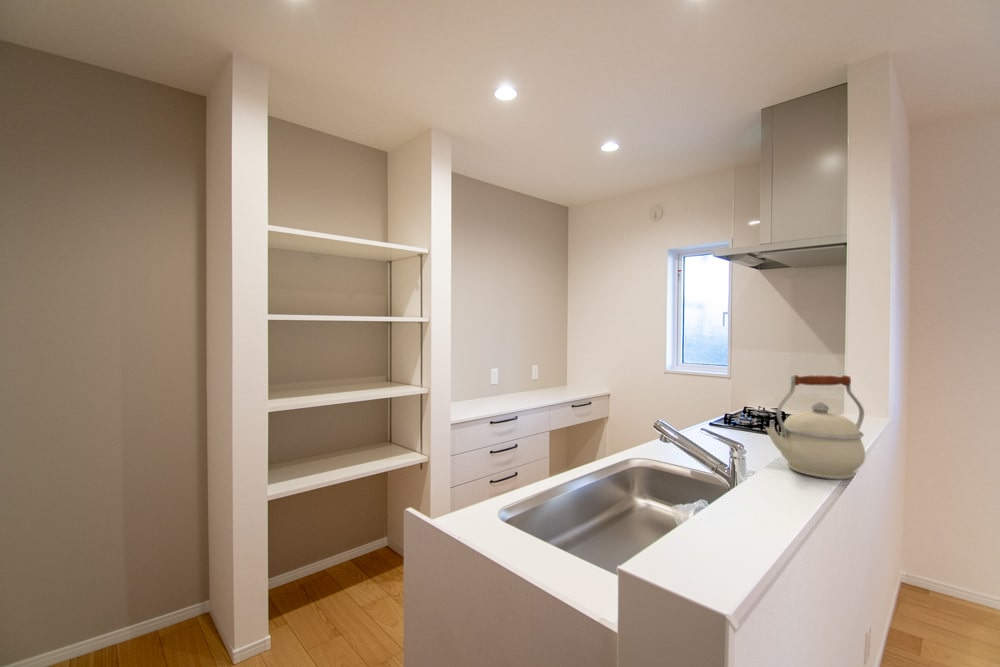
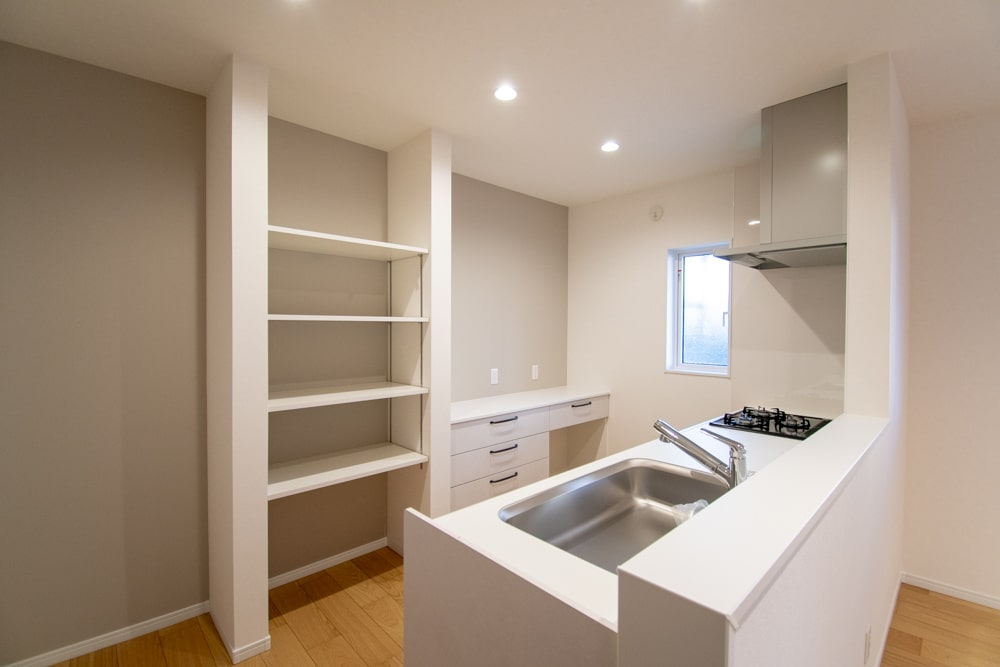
- kettle [764,374,866,480]
